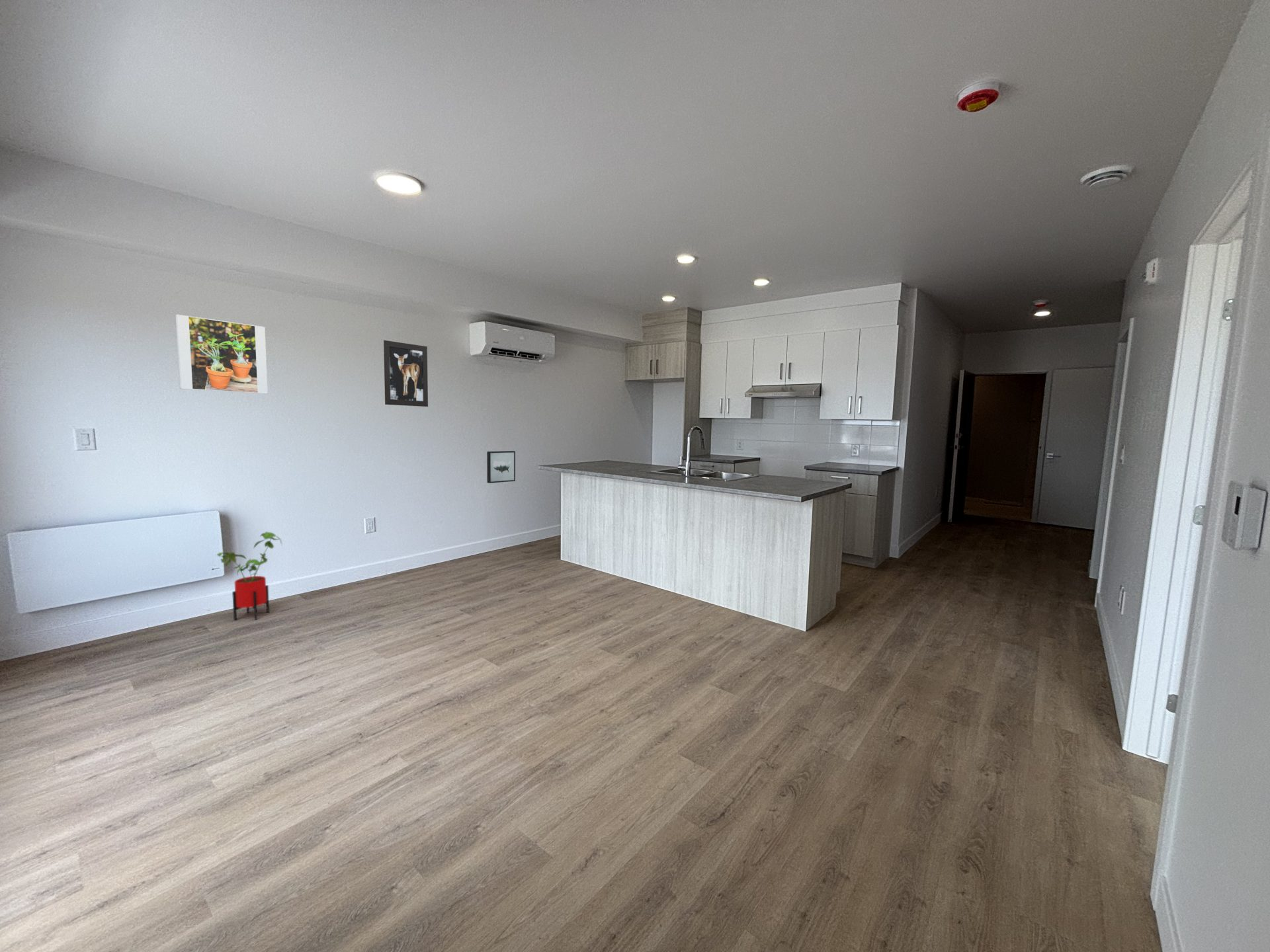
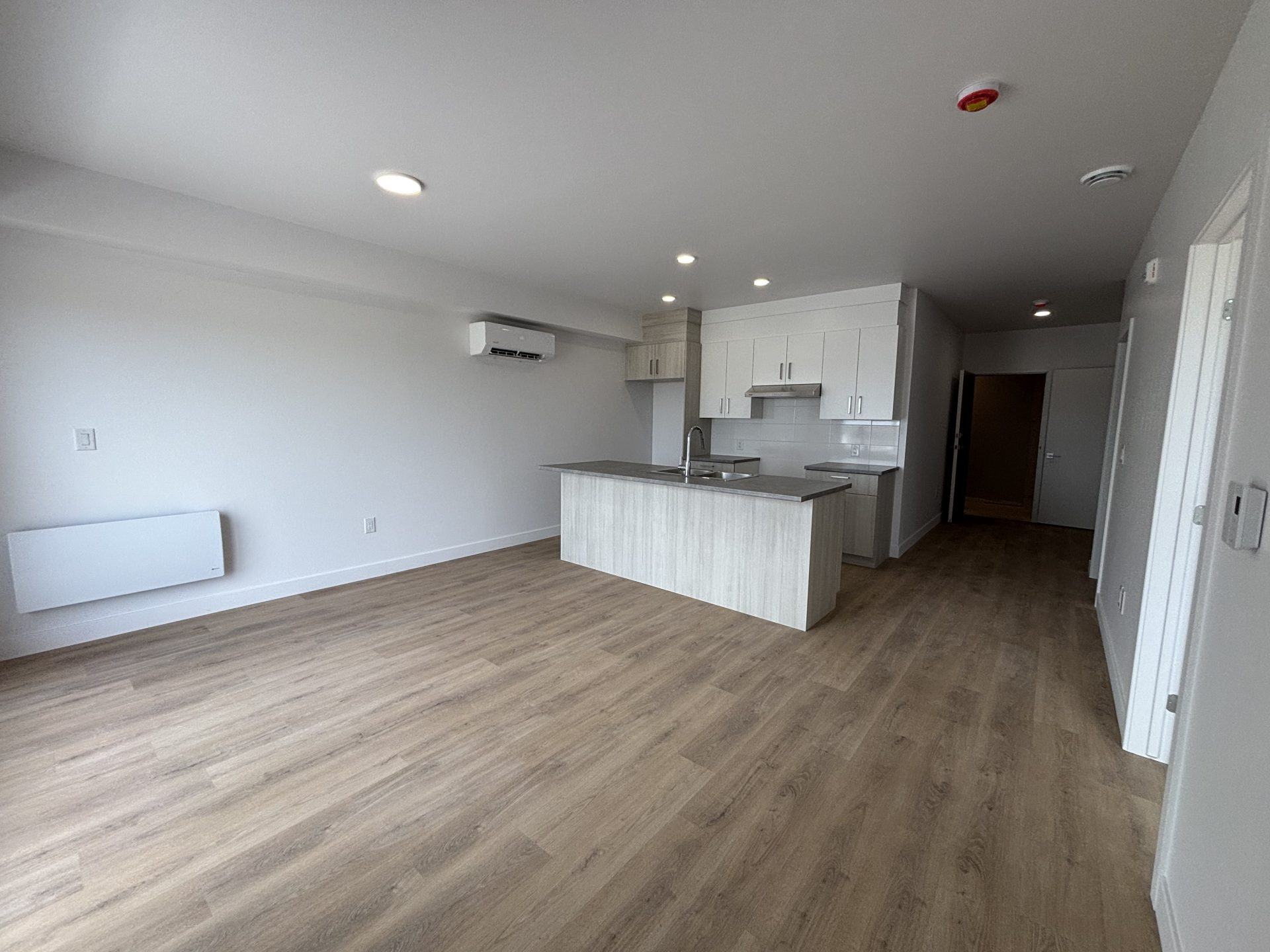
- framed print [175,314,269,395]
- wall art [383,340,429,407]
- wall art [486,450,516,484]
- house plant [216,531,282,621]
